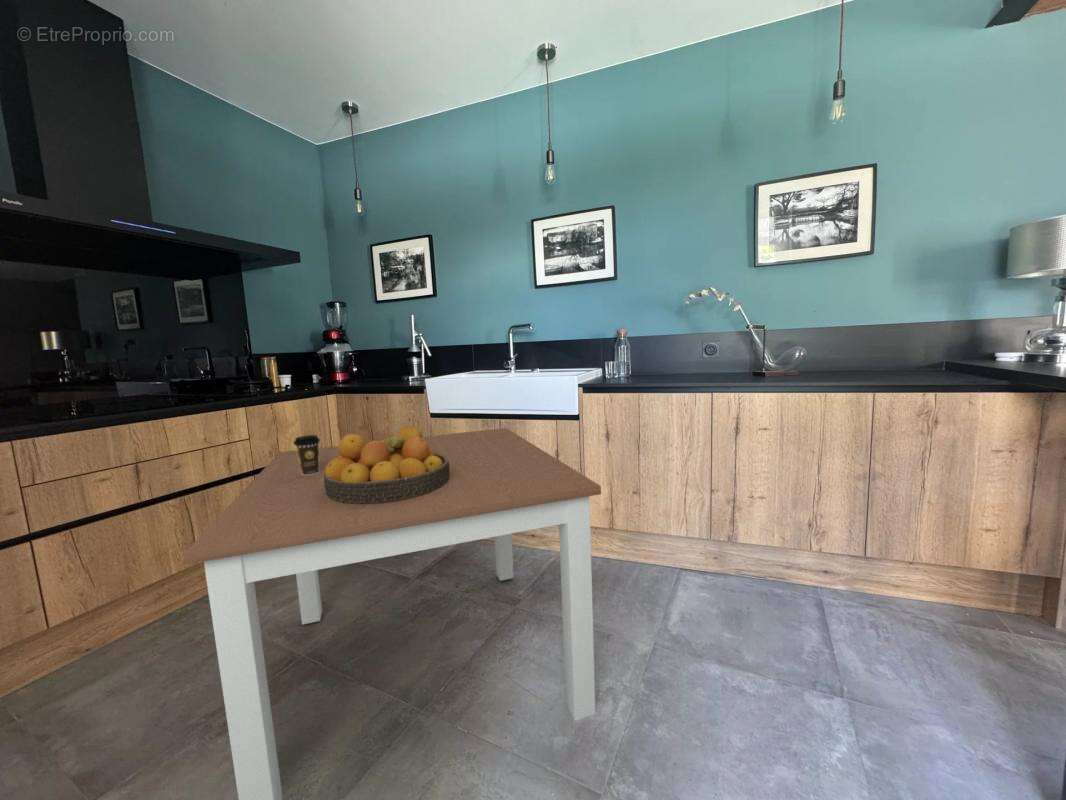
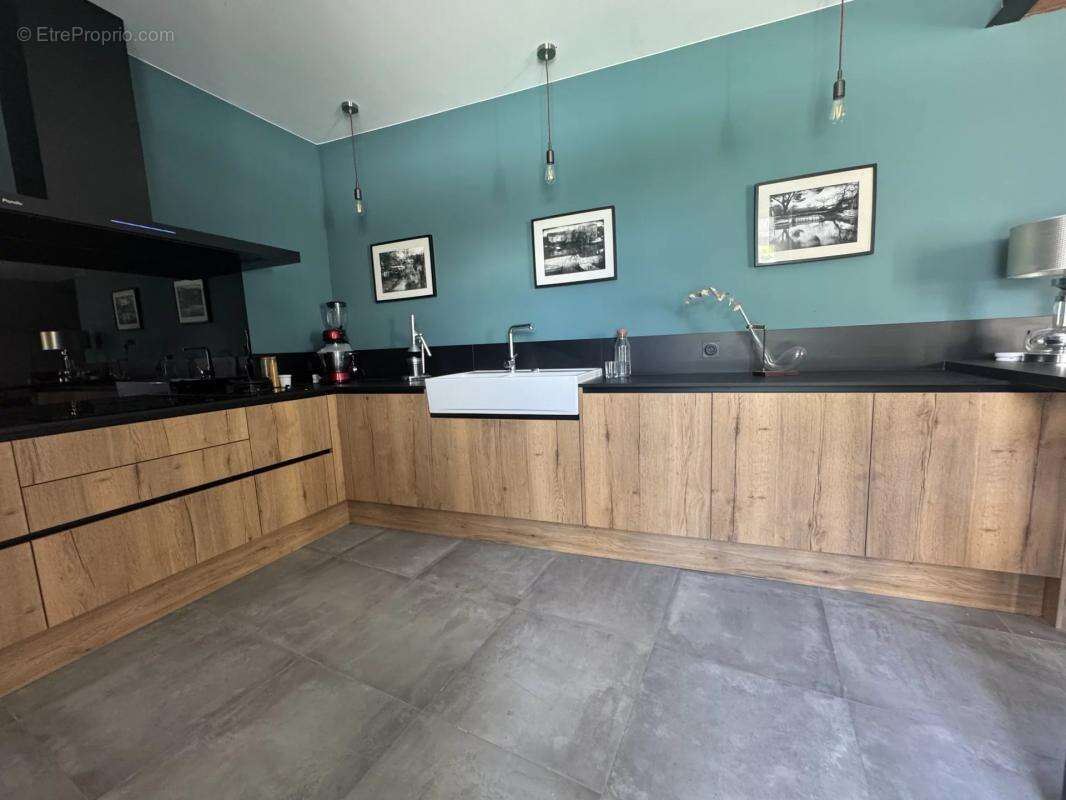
- coffee cup [293,434,321,475]
- dining table [182,427,602,800]
- fruit bowl [324,425,450,504]
